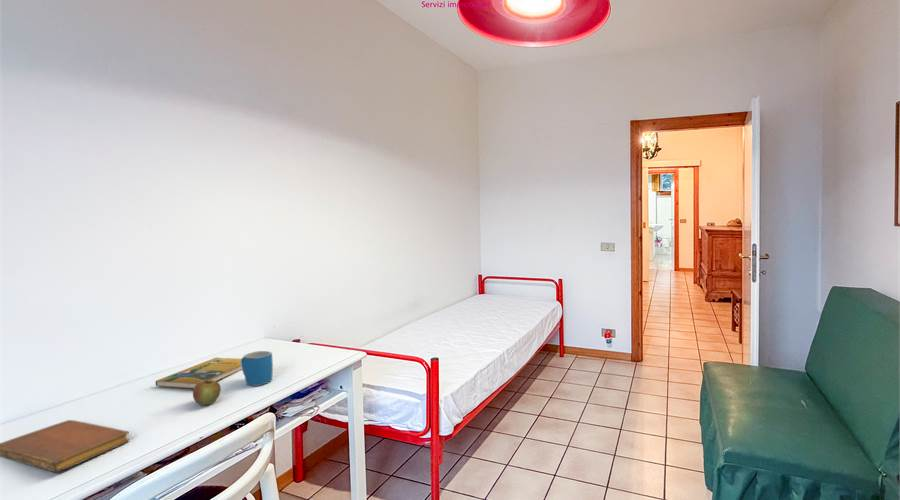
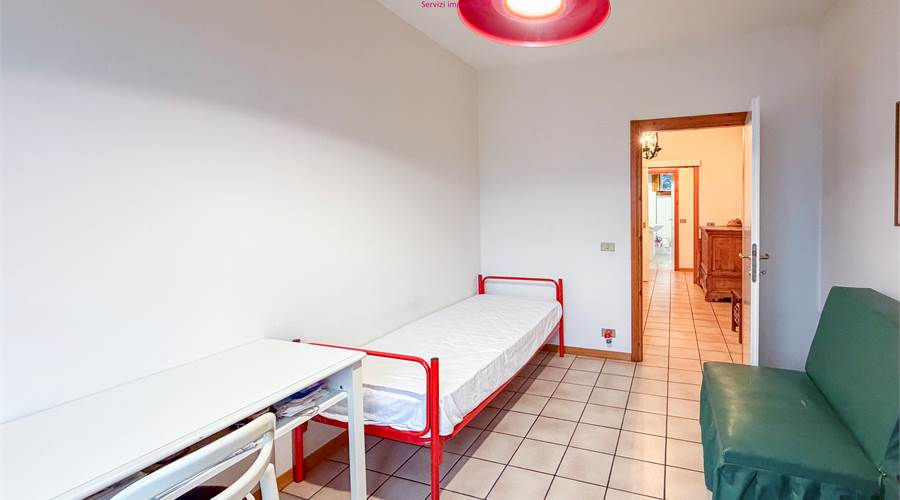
- booklet [155,357,242,389]
- mug [240,350,274,387]
- notebook [0,419,130,473]
- apple [192,379,222,406]
